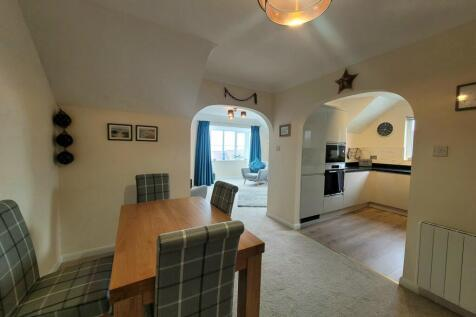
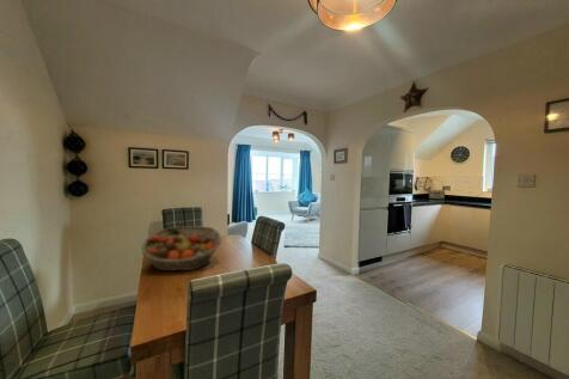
+ fruit basket [140,225,222,273]
